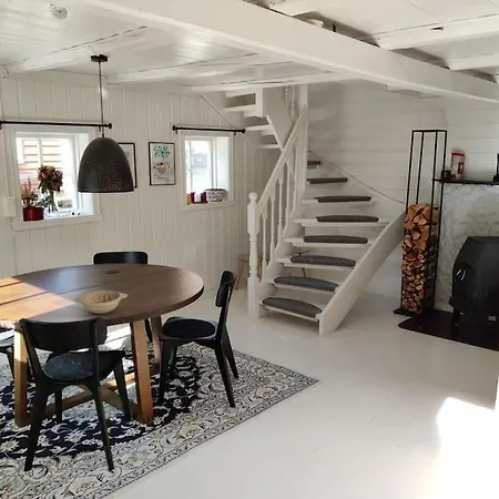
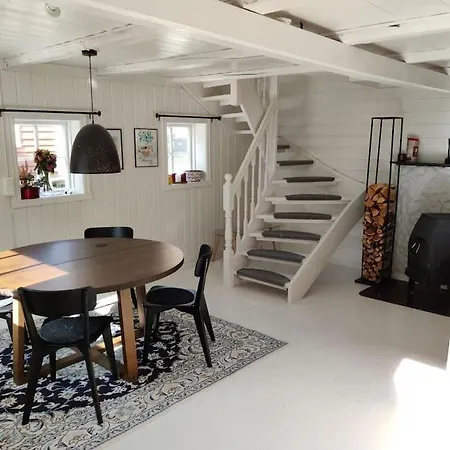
- decorative bowl [72,289,129,315]
